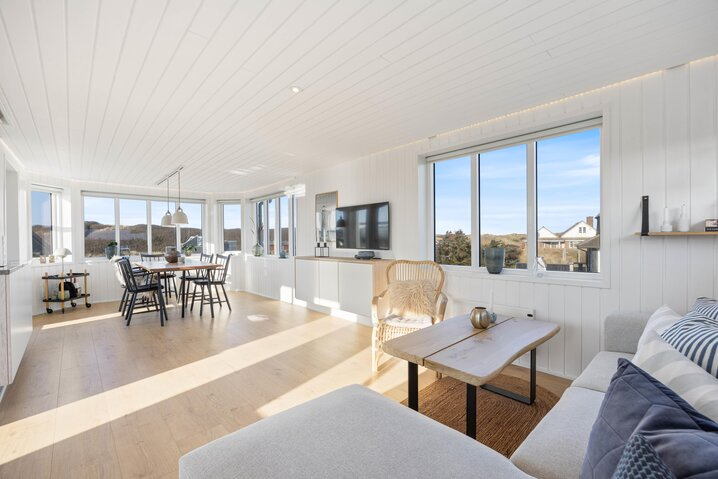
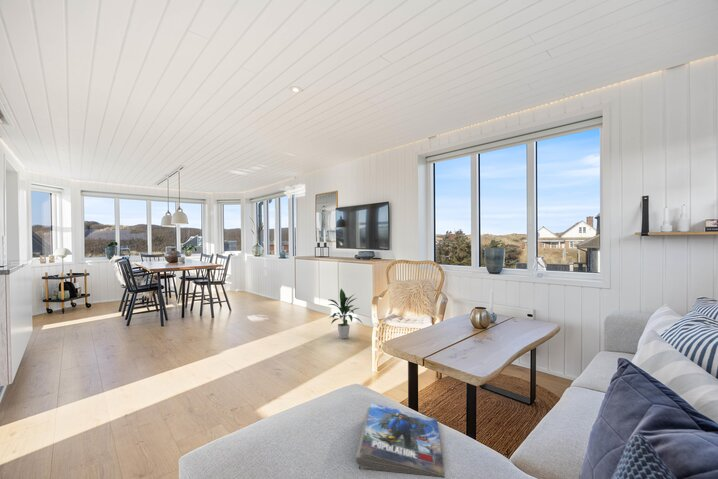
+ magazine [354,402,446,479]
+ indoor plant [328,287,364,340]
